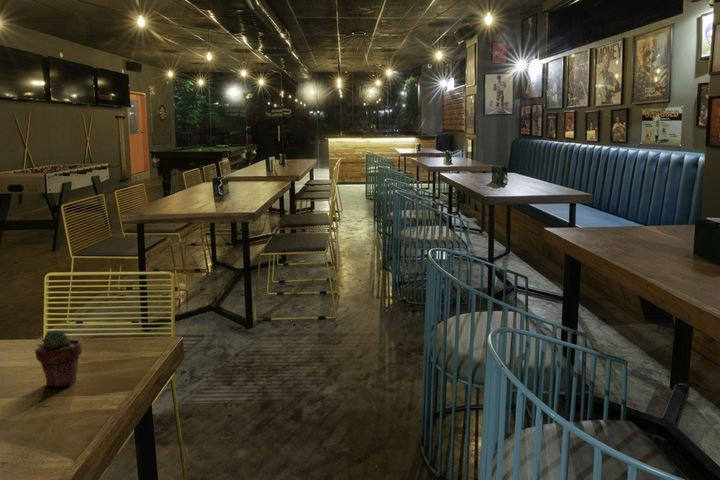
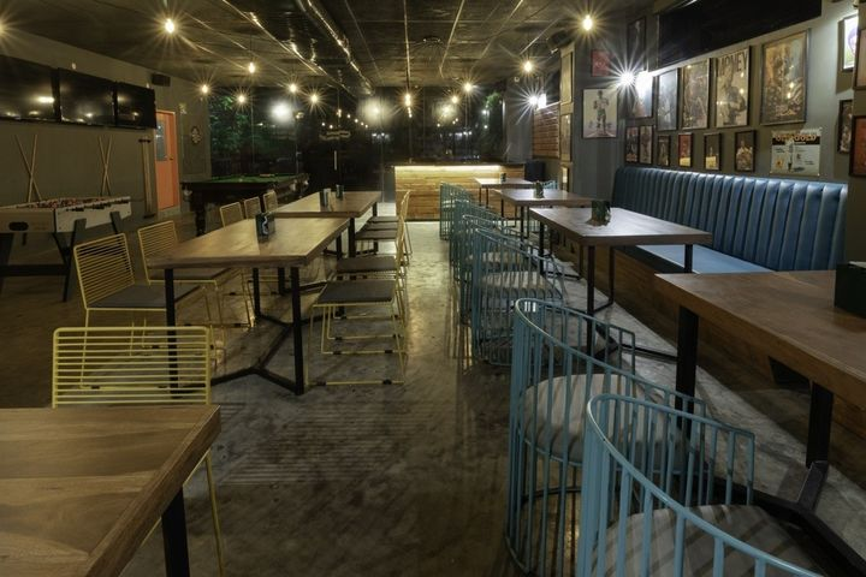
- potted succulent [34,329,83,388]
